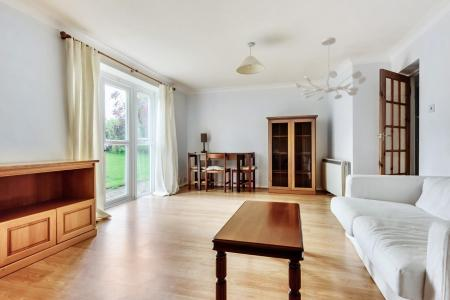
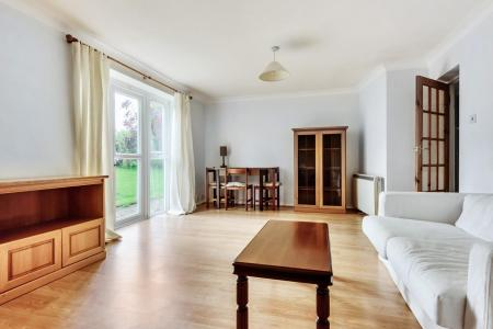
- chandelier [293,37,367,101]
